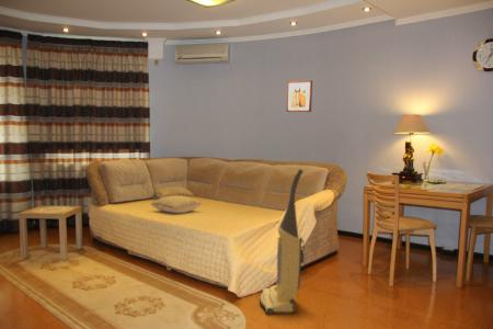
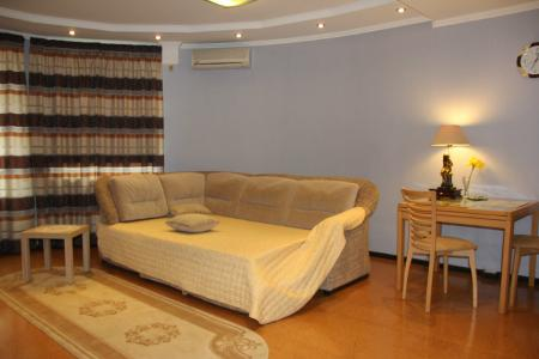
- vacuum cleaner [259,168,306,316]
- wall art [286,80,313,113]
